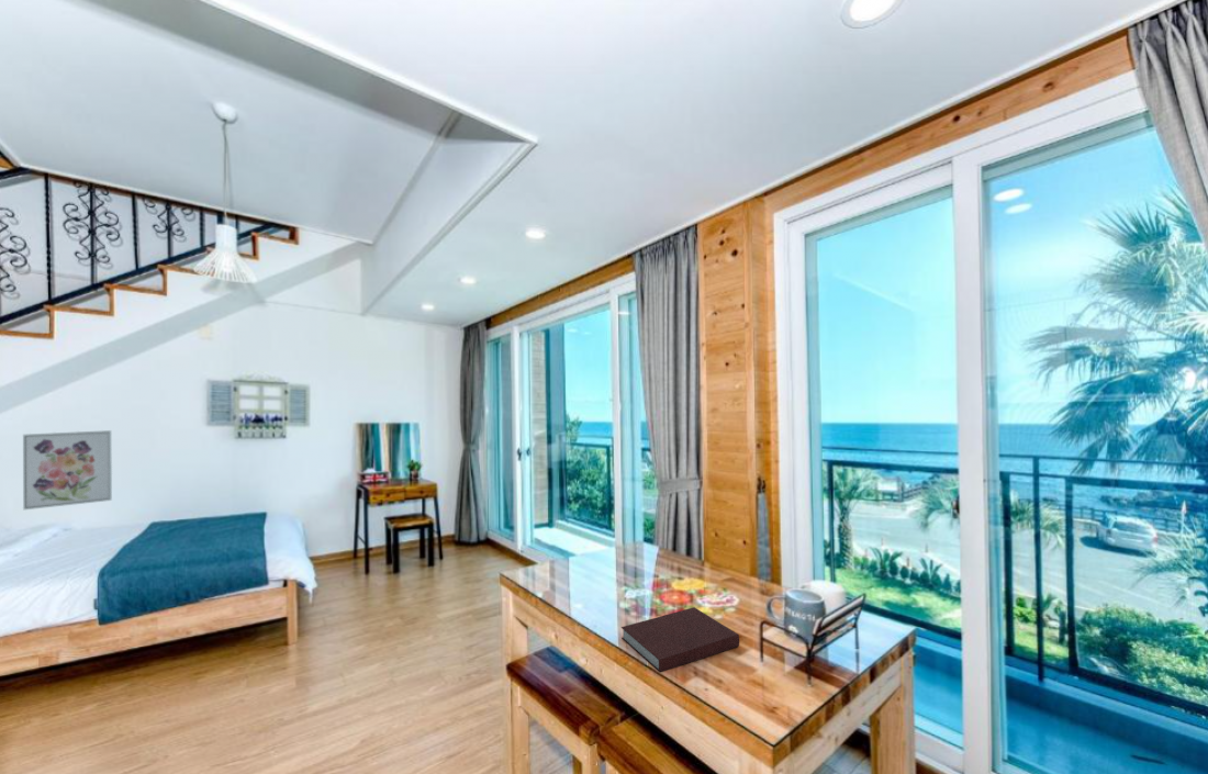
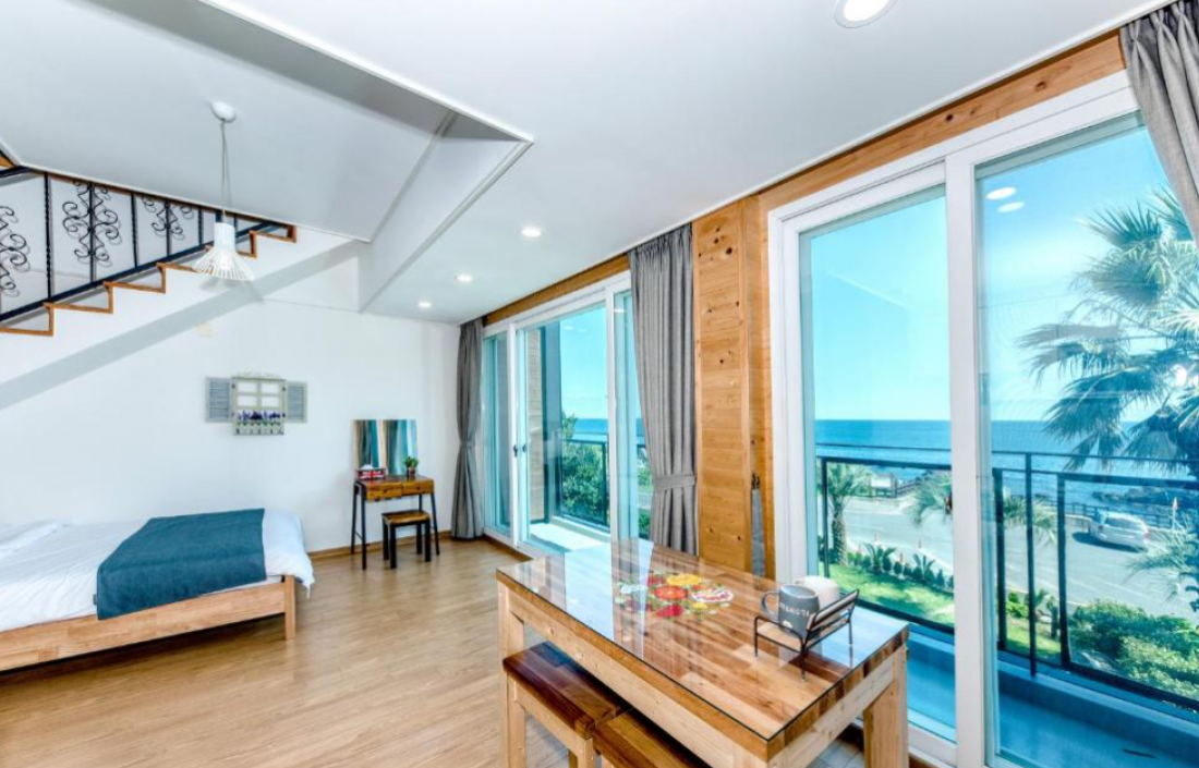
- notebook [620,606,740,674]
- wall art [22,429,113,511]
